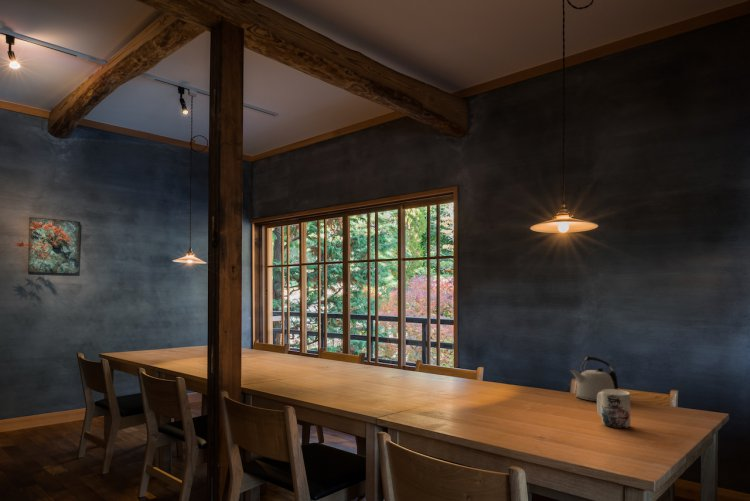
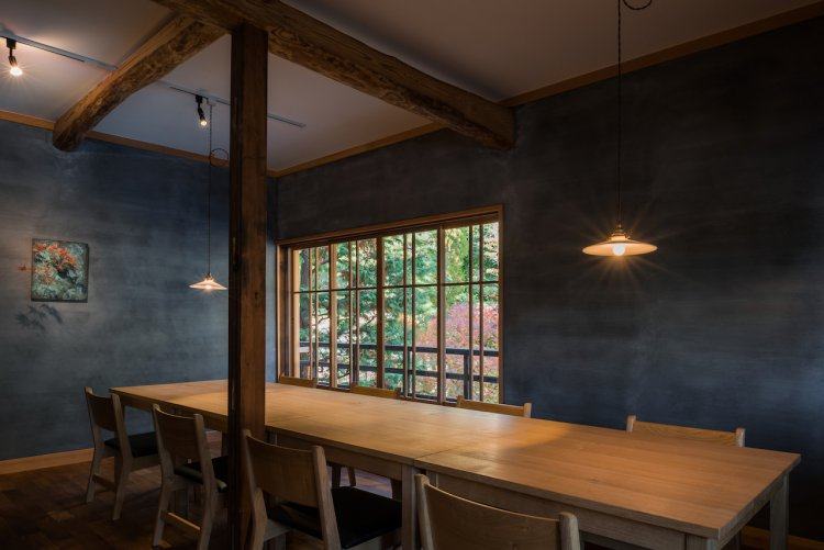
- mug [596,389,631,429]
- kettle [570,355,619,402]
